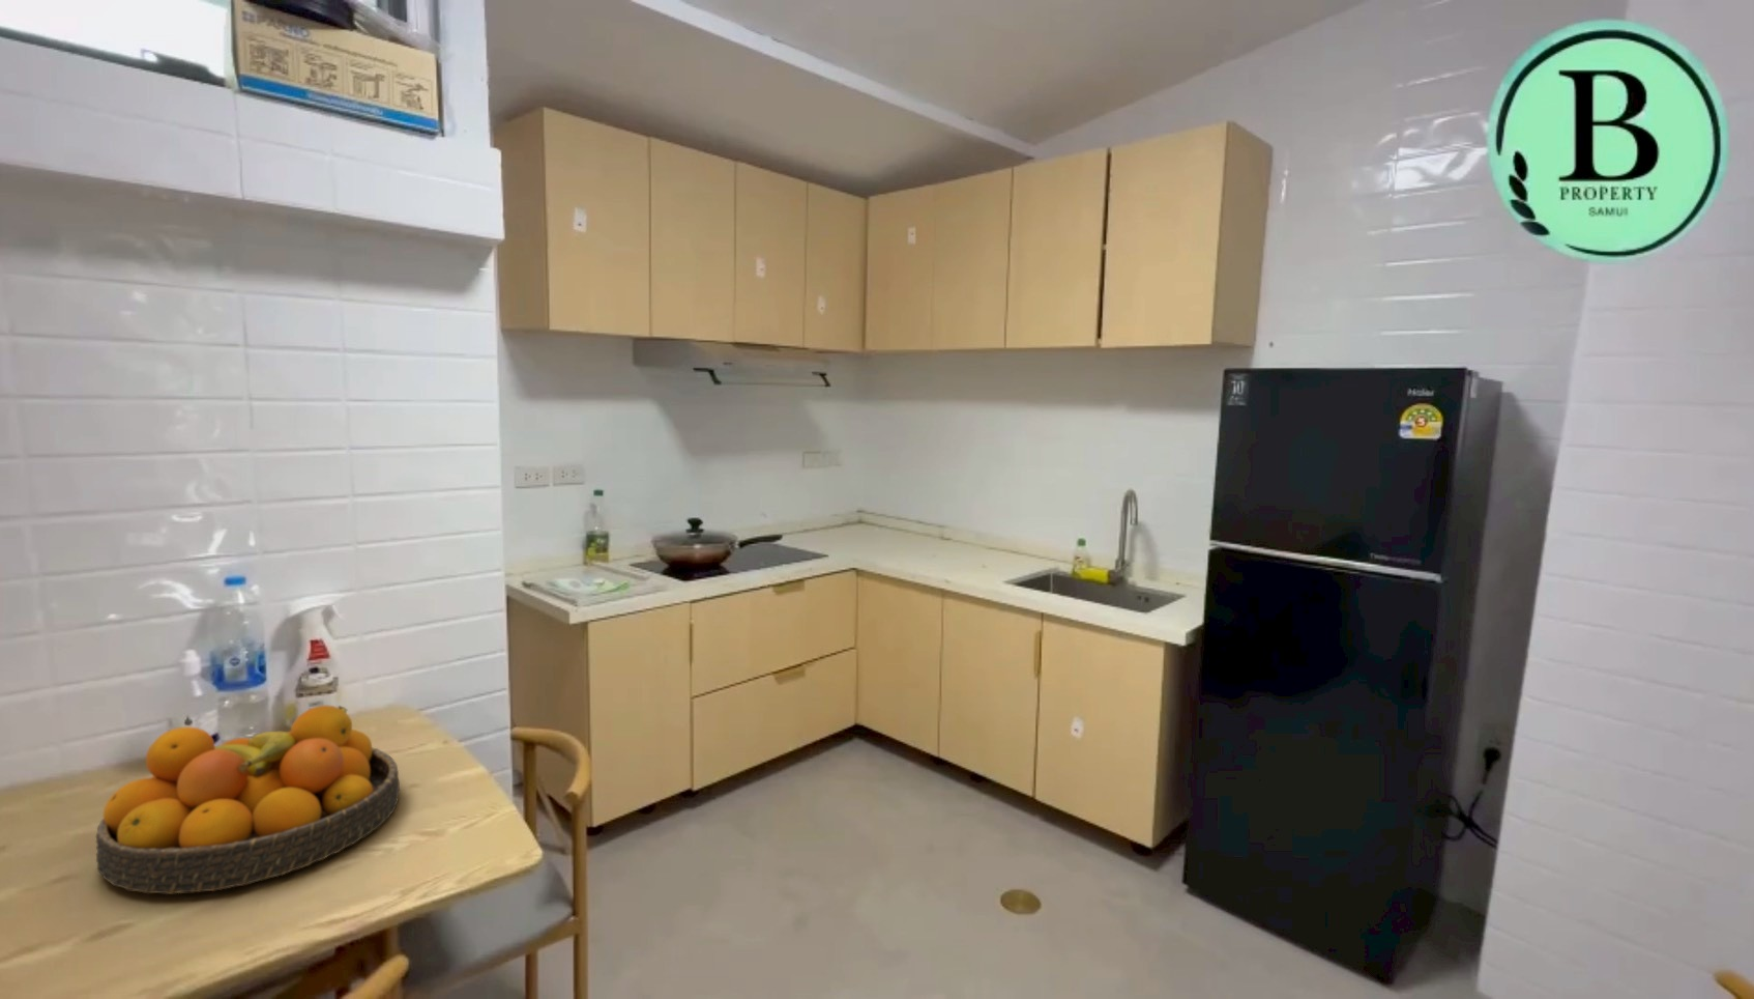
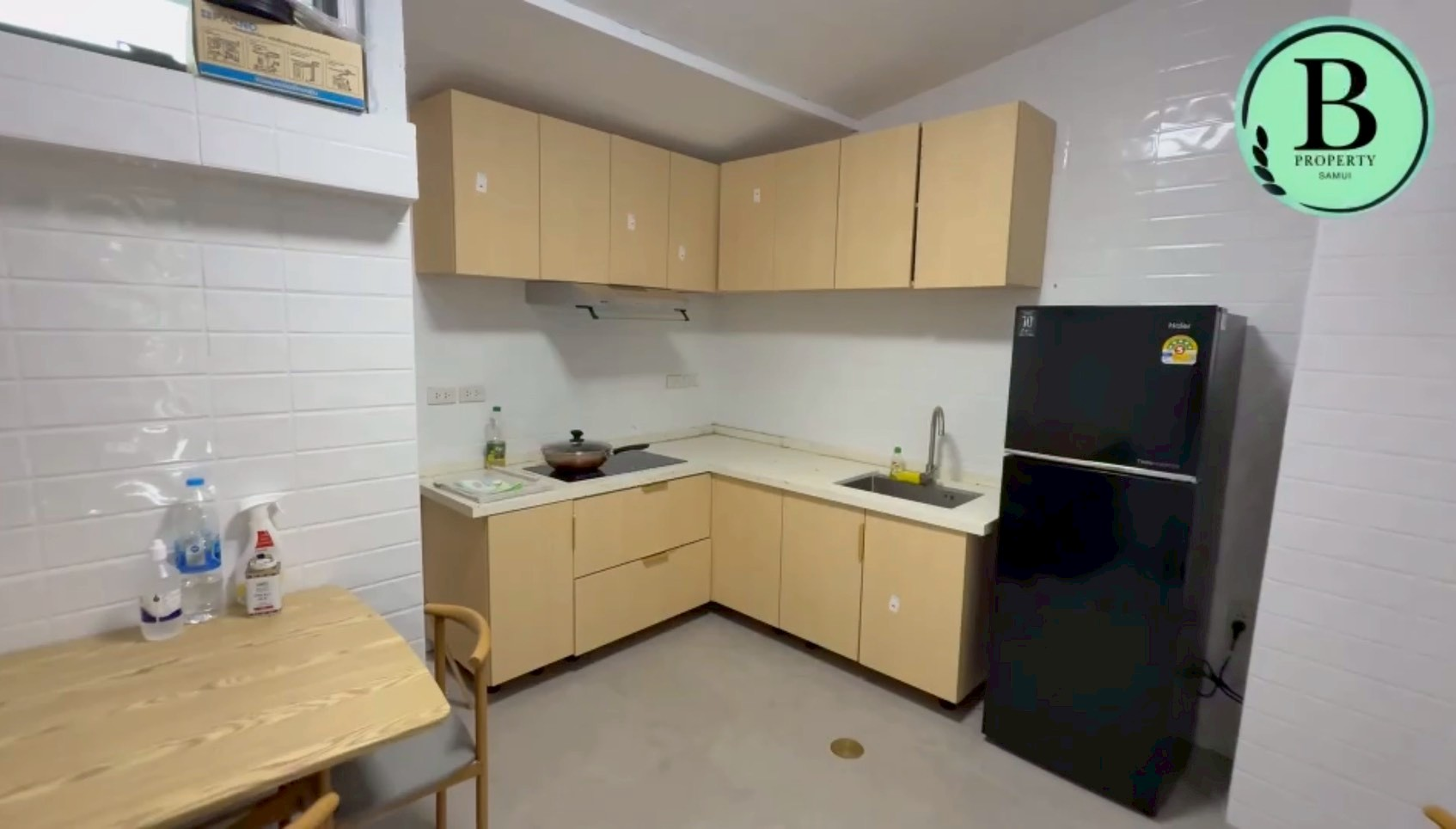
- fruit bowl [95,704,401,895]
